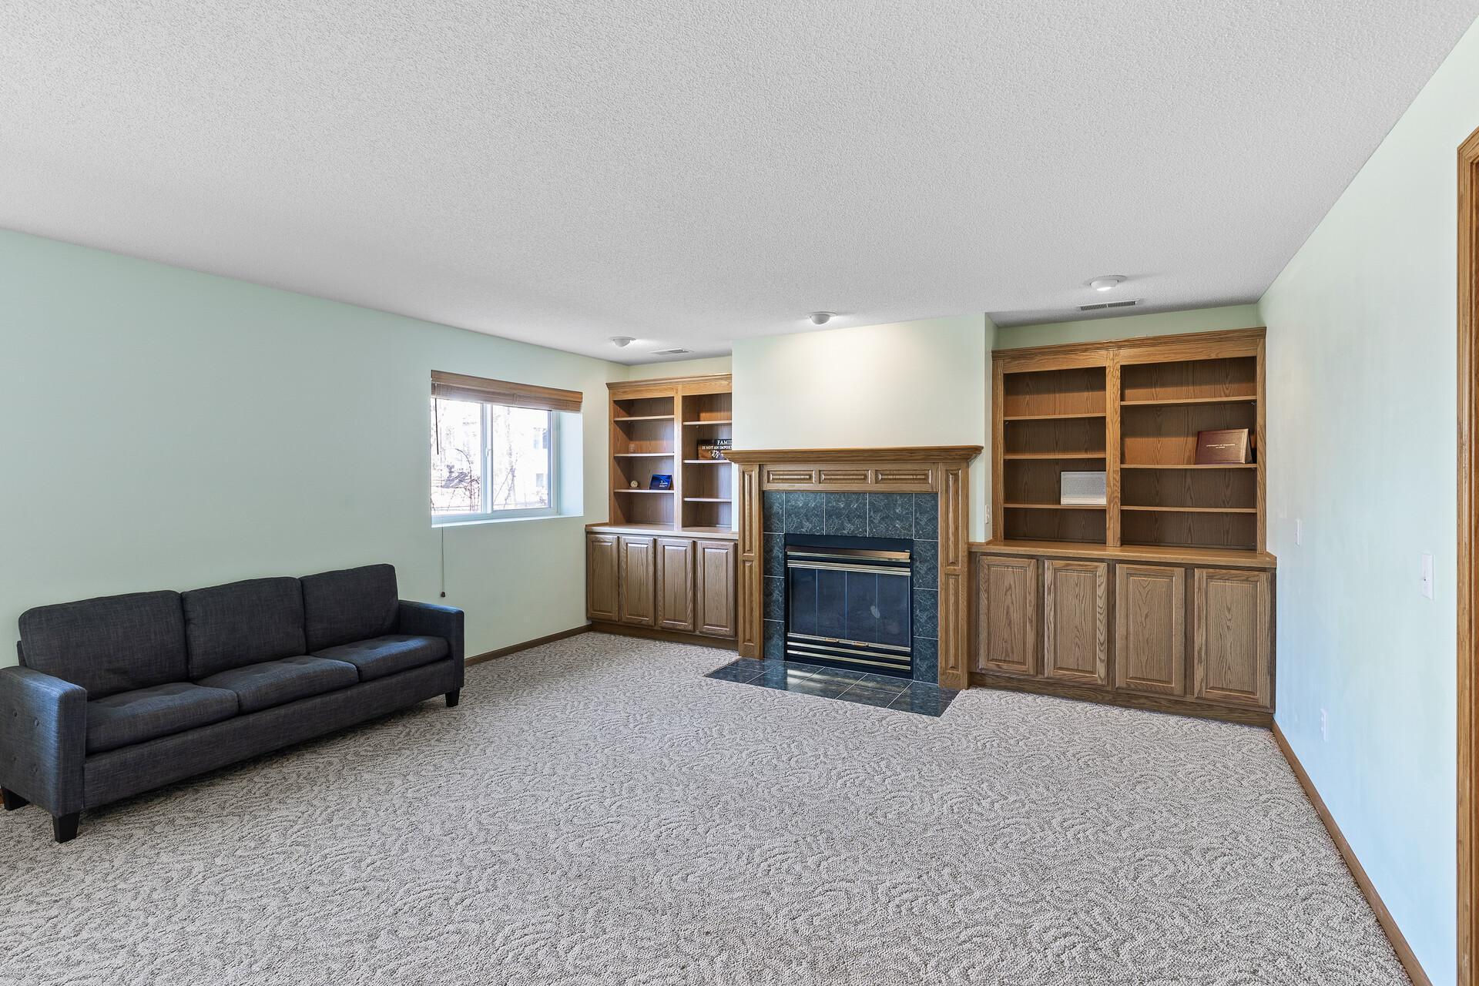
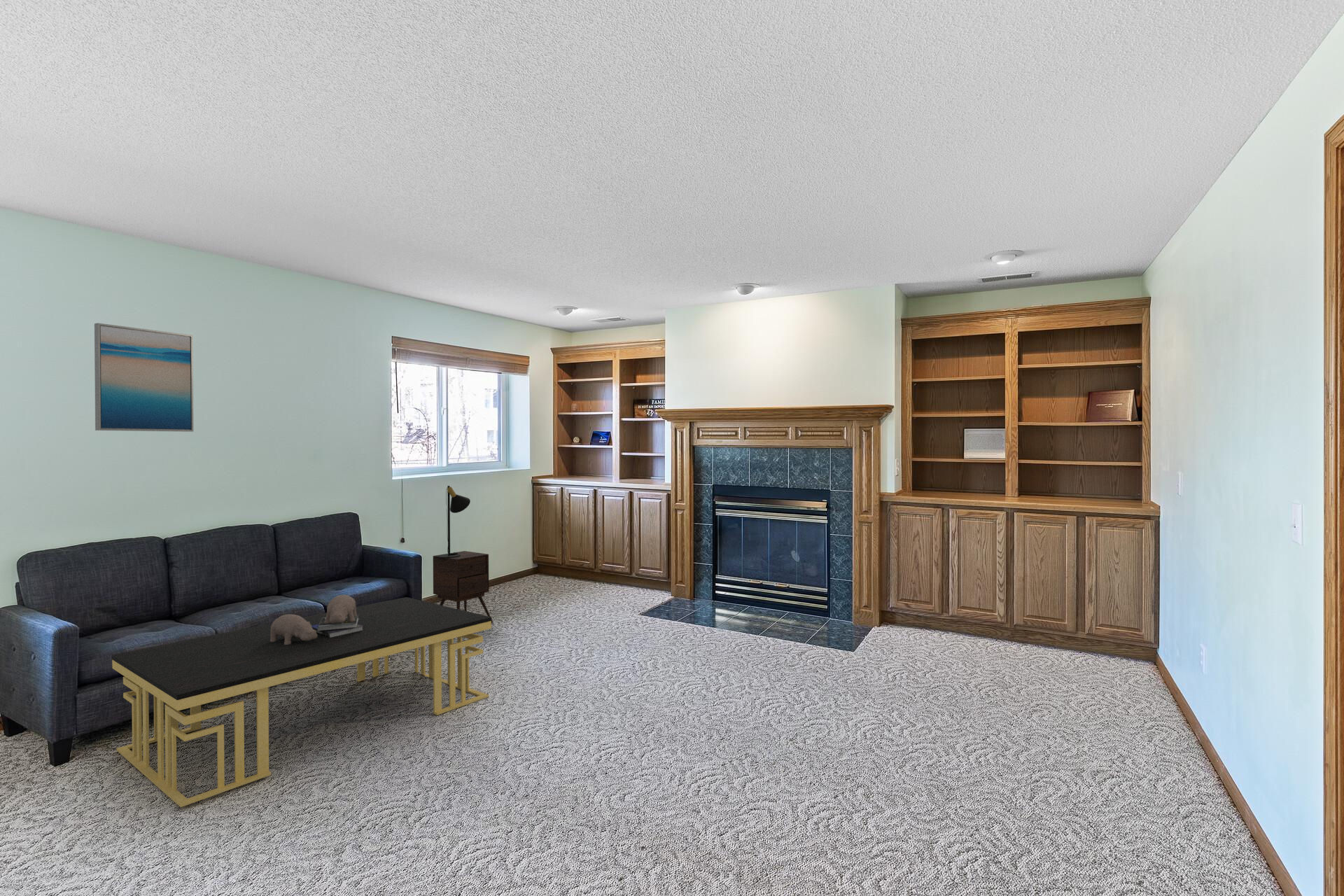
+ side table [433,550,493,624]
+ table lamp [437,485,471,558]
+ coffee table [111,594,492,808]
+ wall art [94,323,194,433]
